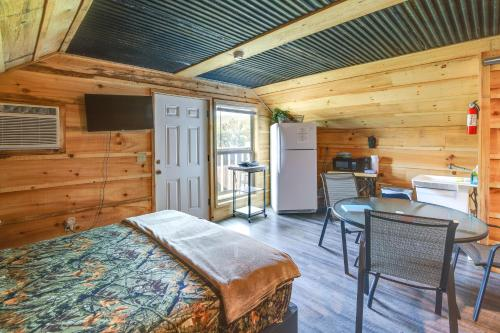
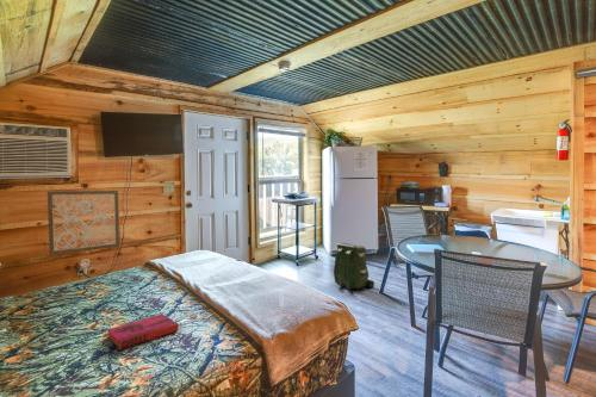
+ wall art [46,190,120,256]
+ hardback book [106,312,180,351]
+ backpack [333,242,375,290]
